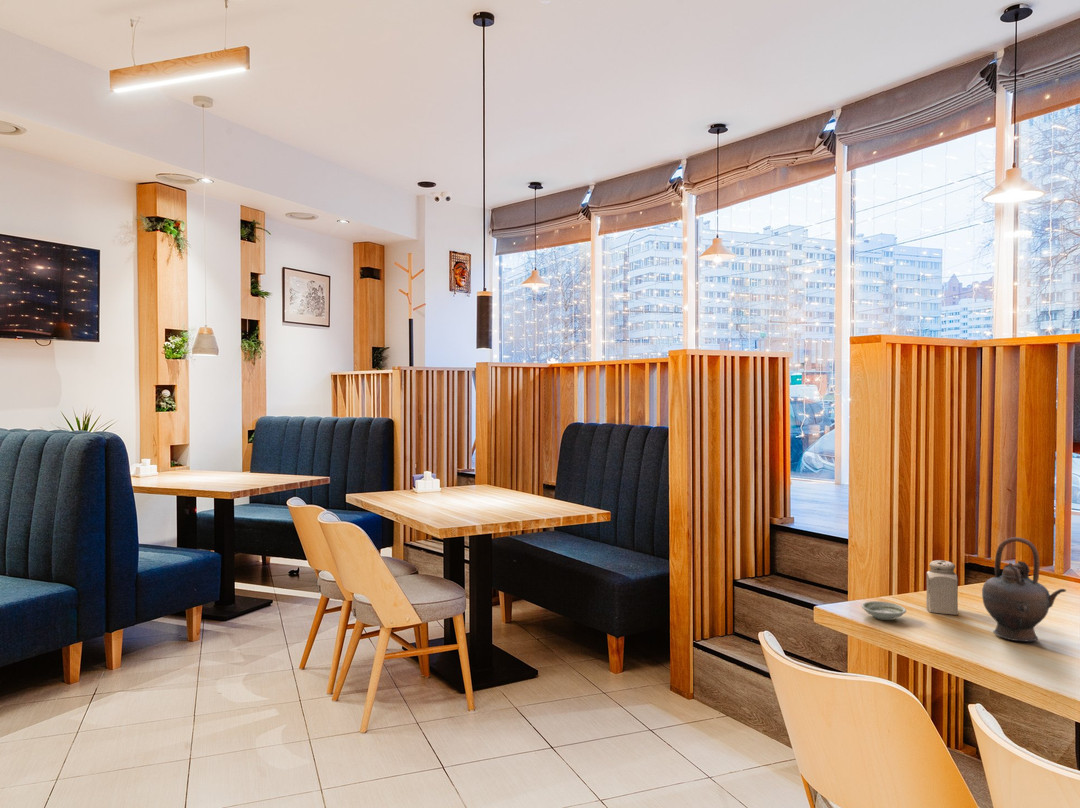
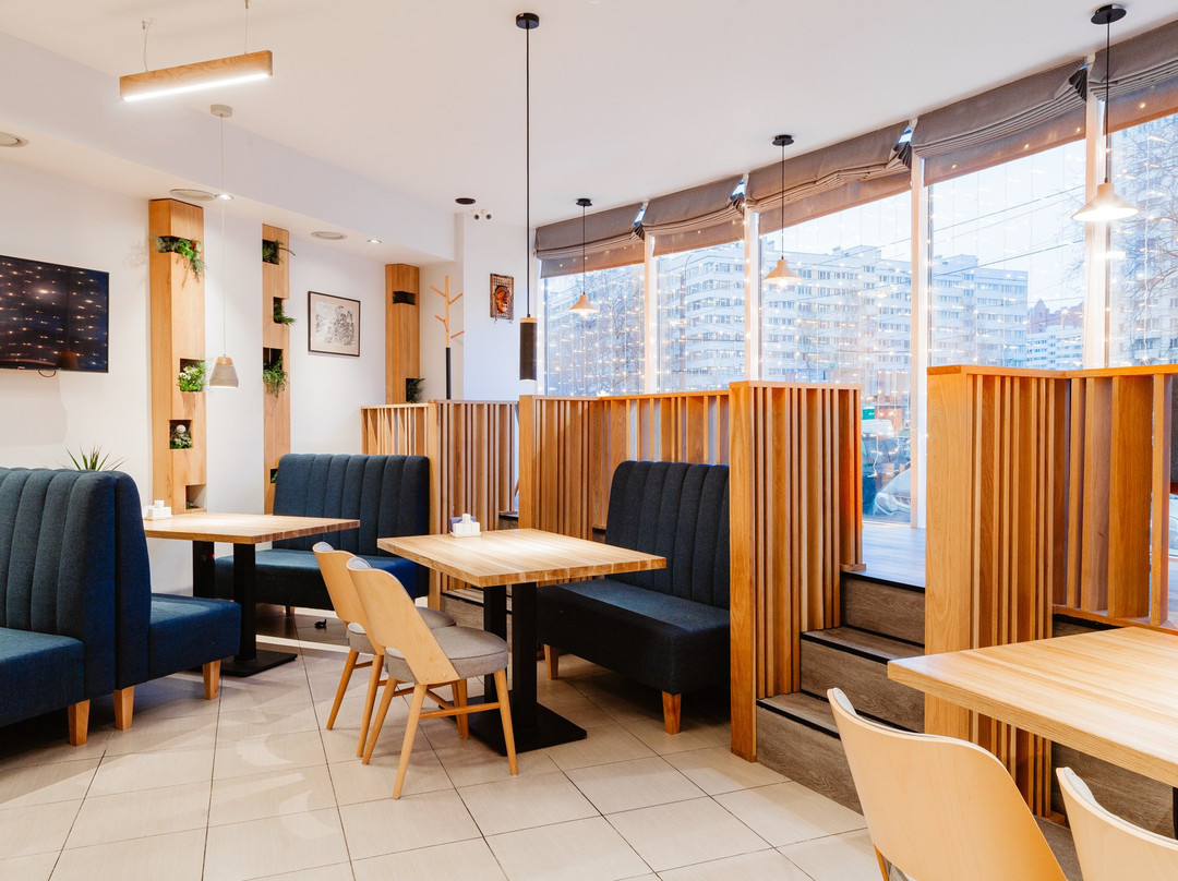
- teapot [981,536,1067,642]
- salt shaker [925,559,959,616]
- saucer [861,600,907,621]
